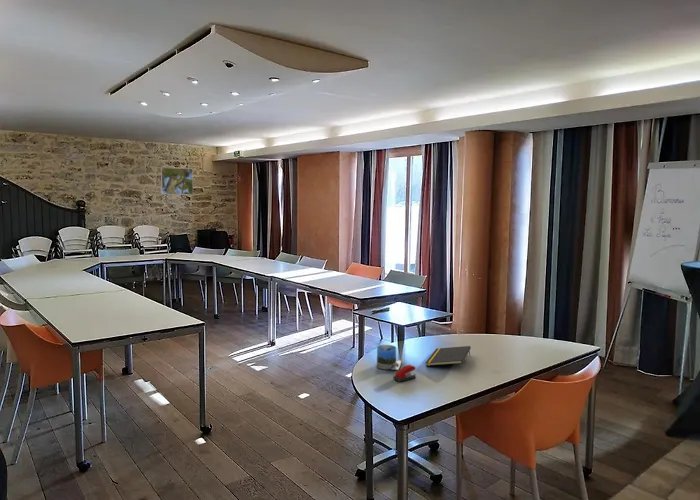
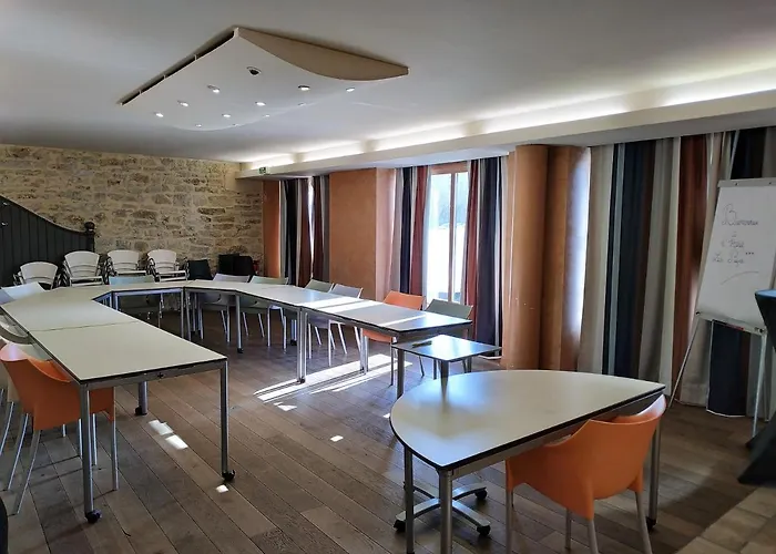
- mug [376,344,402,371]
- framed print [160,167,194,195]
- notepad [424,345,472,367]
- stapler [392,364,417,383]
